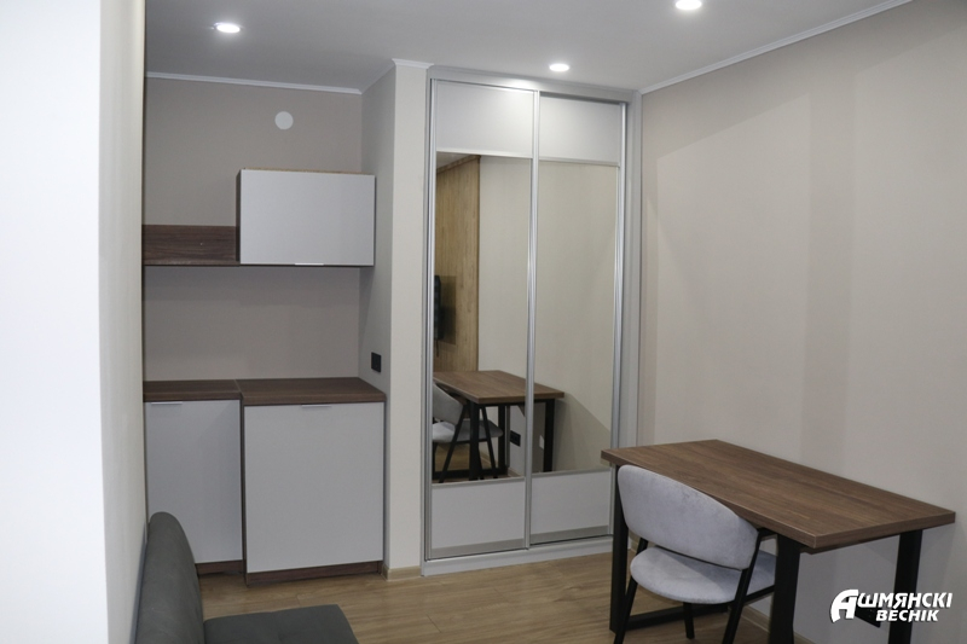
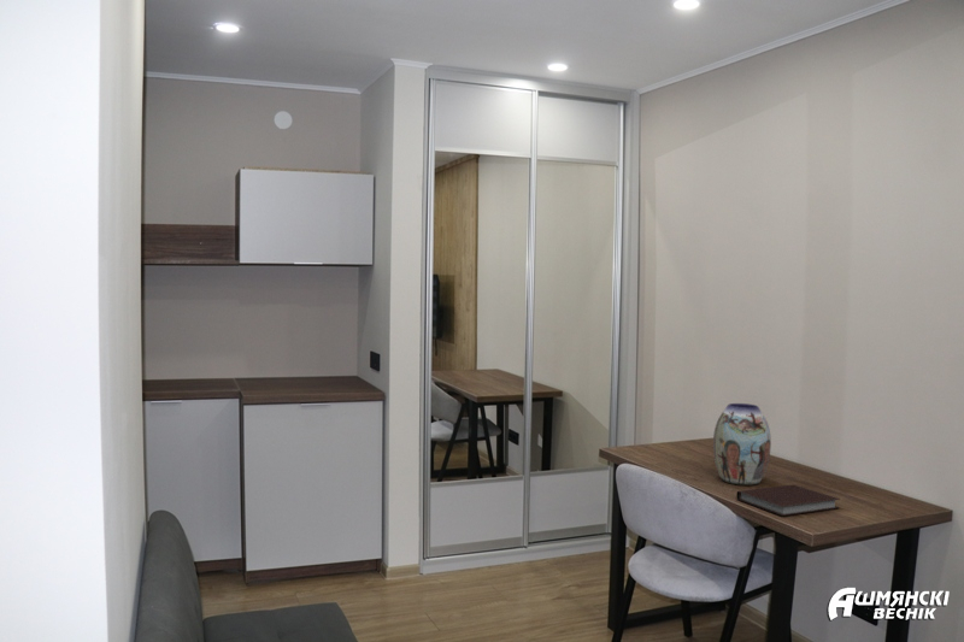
+ vase [712,402,772,487]
+ notebook [735,484,841,517]
